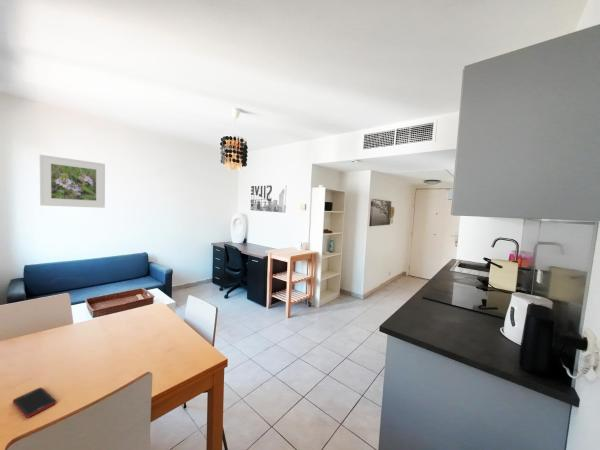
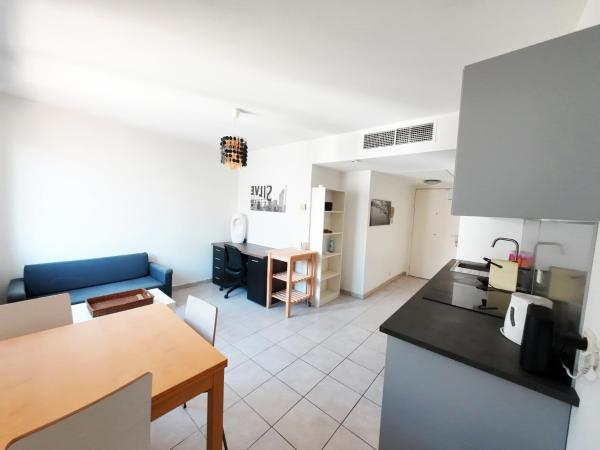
- cell phone [12,387,57,419]
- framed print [39,154,106,209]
